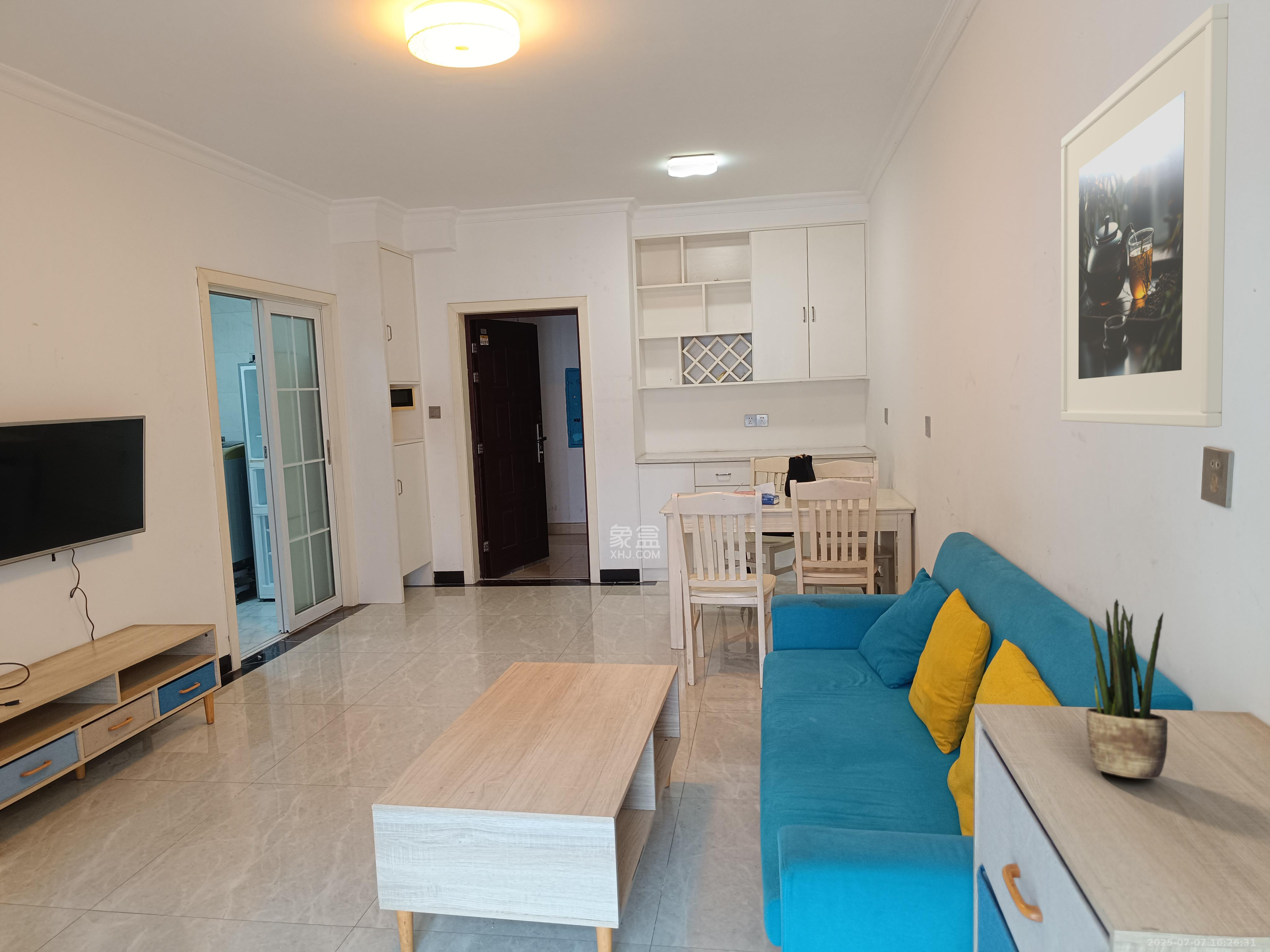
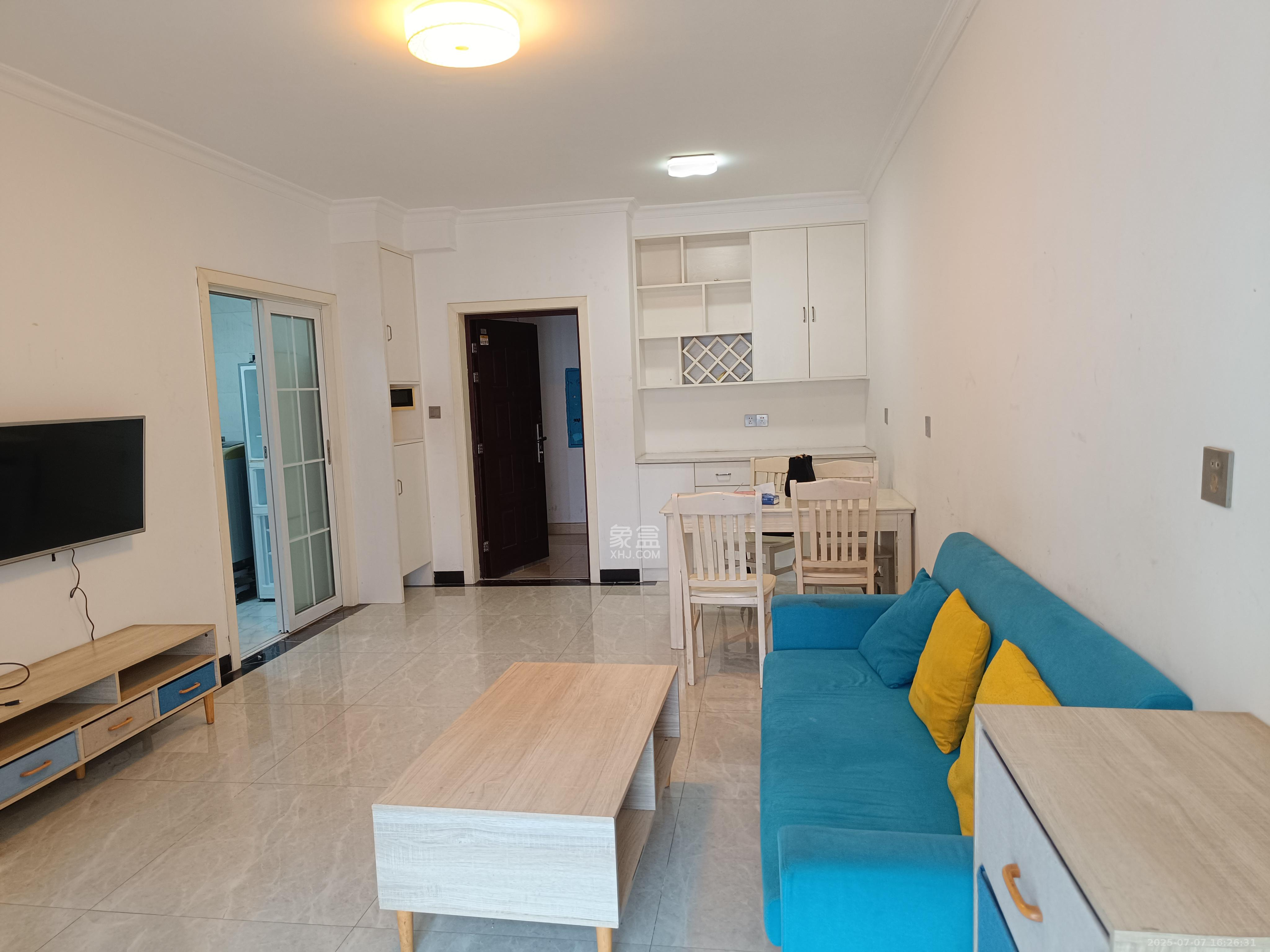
- potted plant [1086,598,1168,779]
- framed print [1061,3,1229,428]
